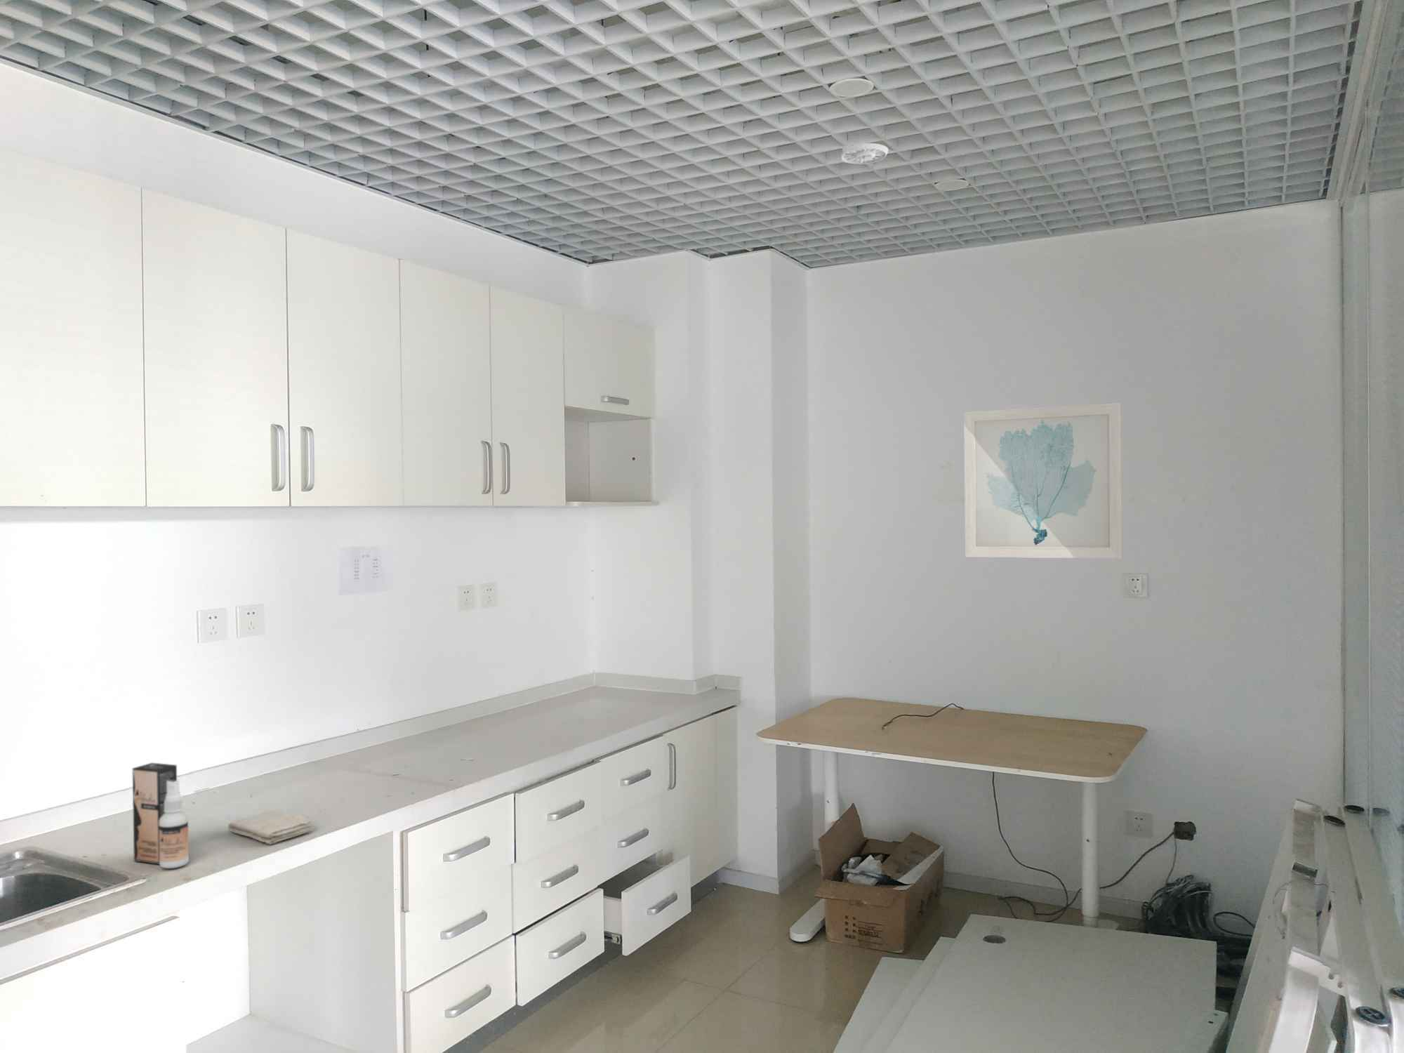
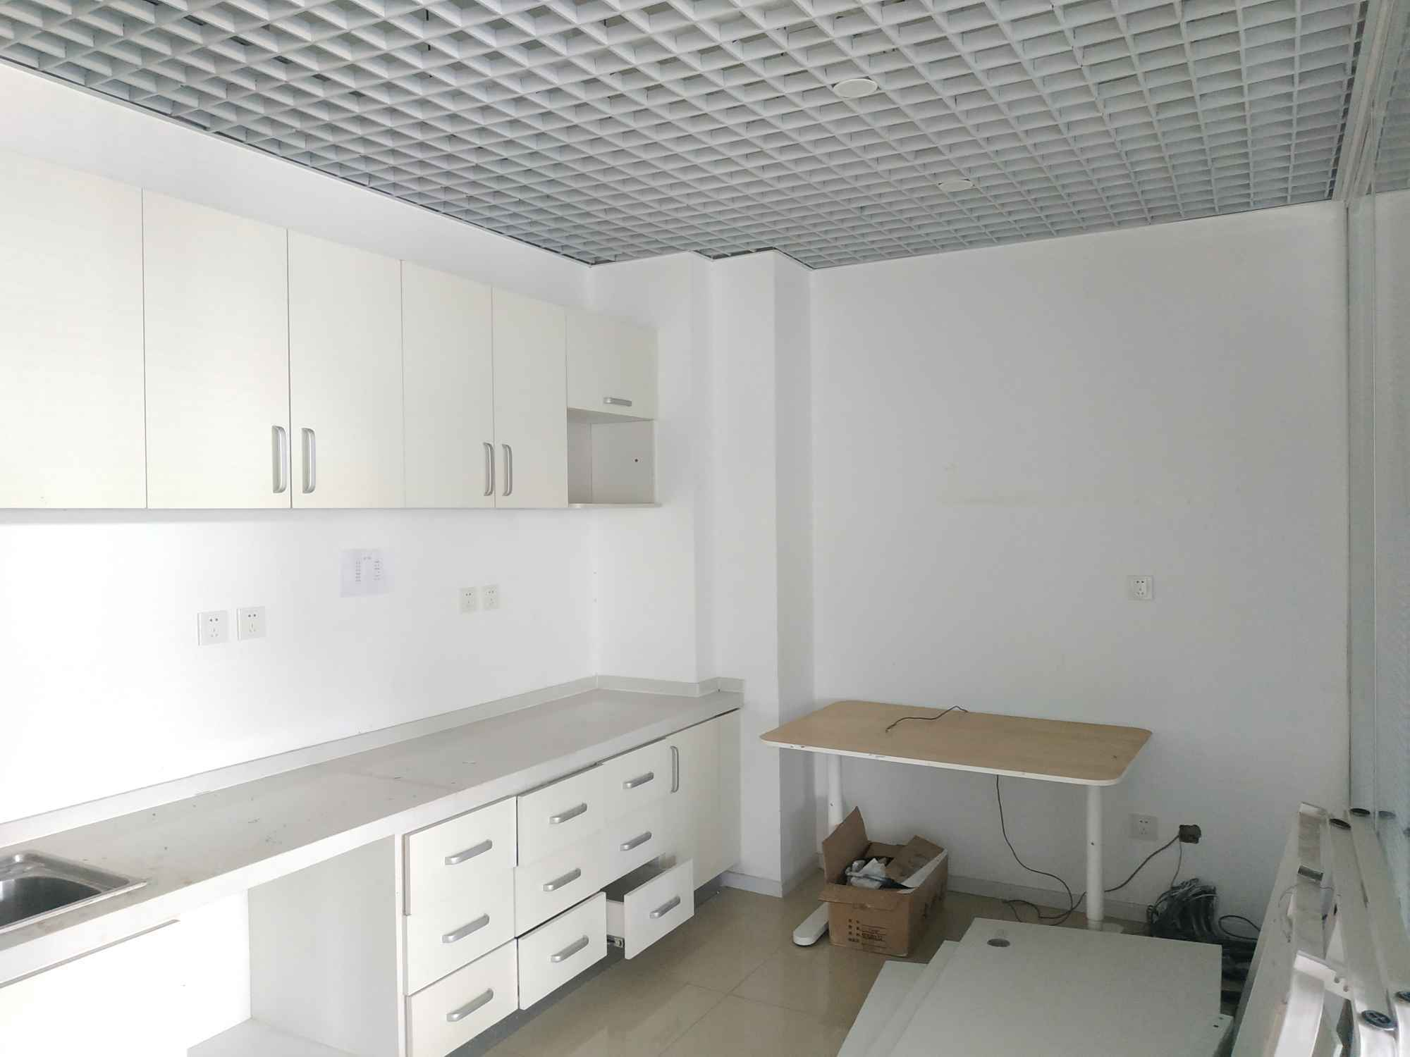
- smoke detector [840,143,890,165]
- wall art [963,403,1122,560]
- washcloth [227,809,314,845]
- spray bottle [132,762,189,869]
